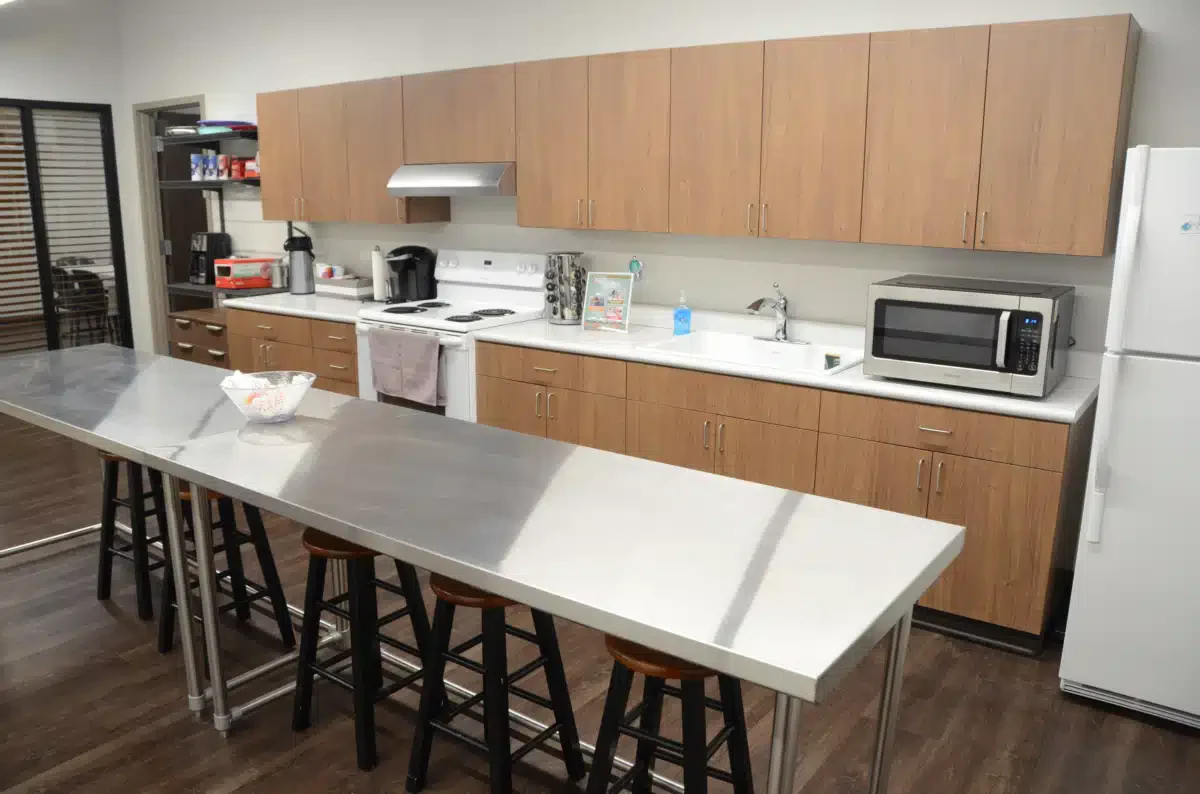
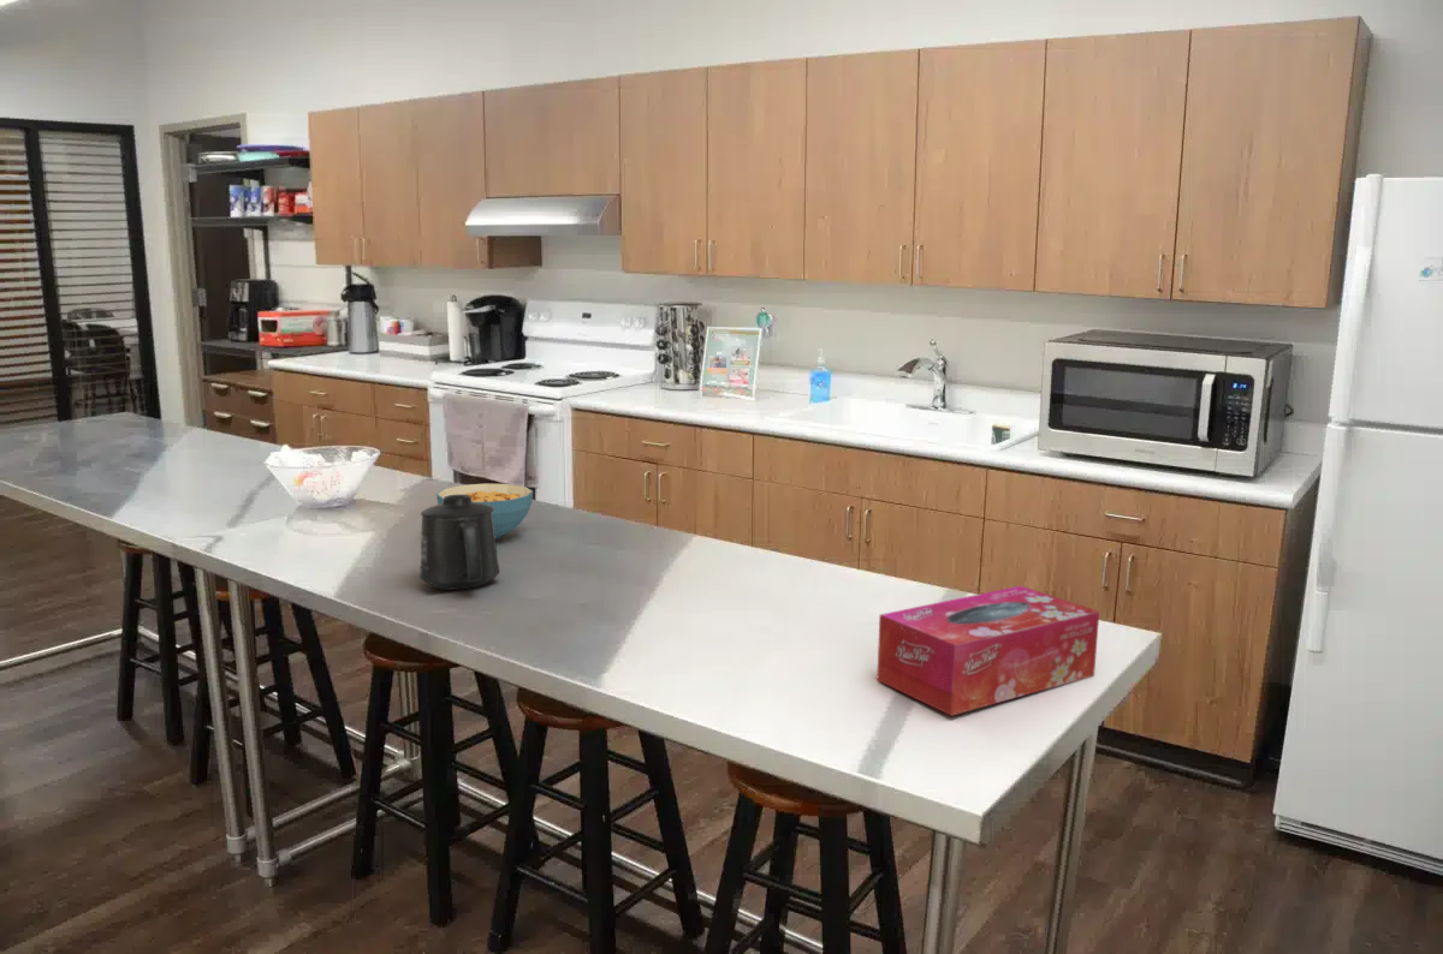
+ mug [418,495,500,591]
+ cereal bowl [435,482,534,541]
+ tissue box [875,585,1100,717]
